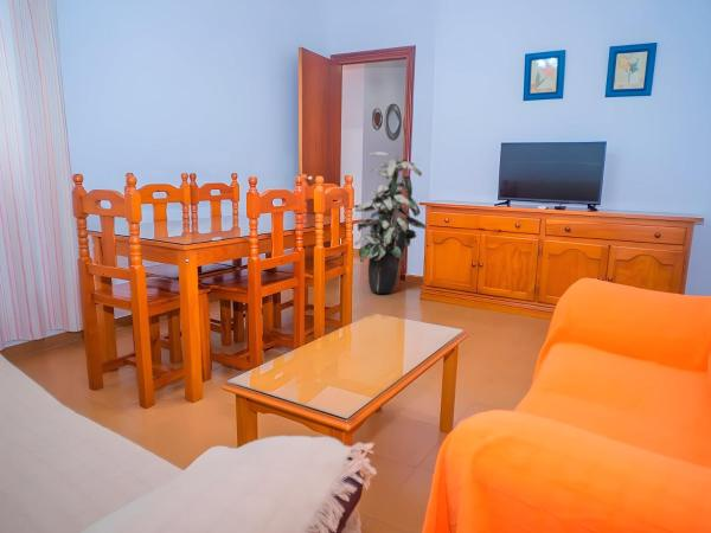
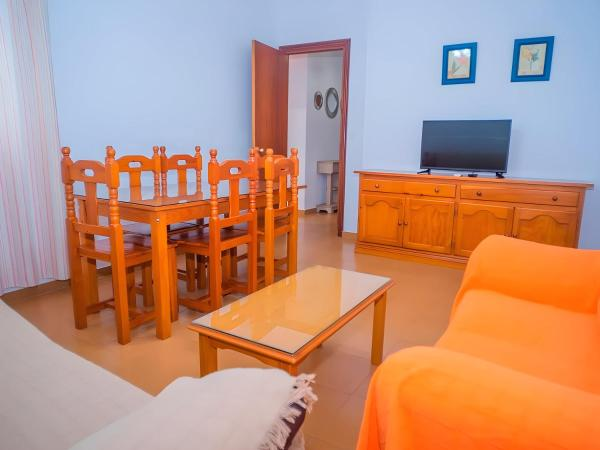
- indoor plant [353,150,427,295]
